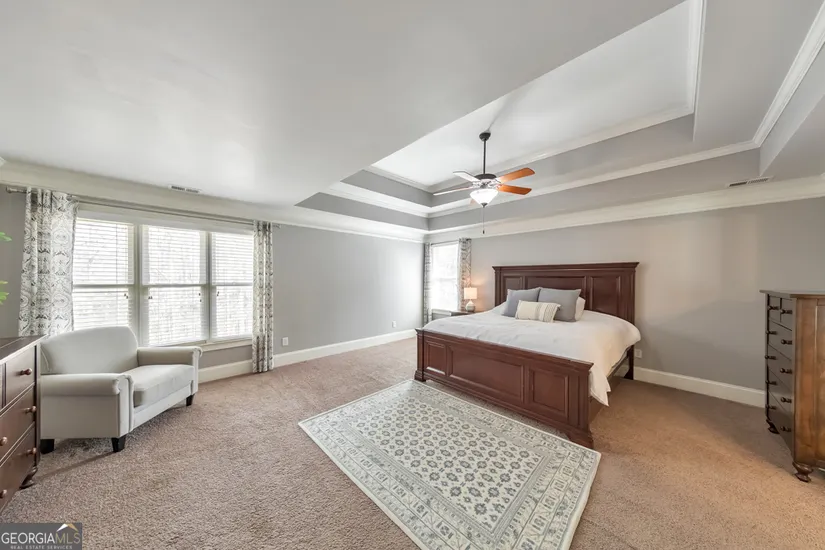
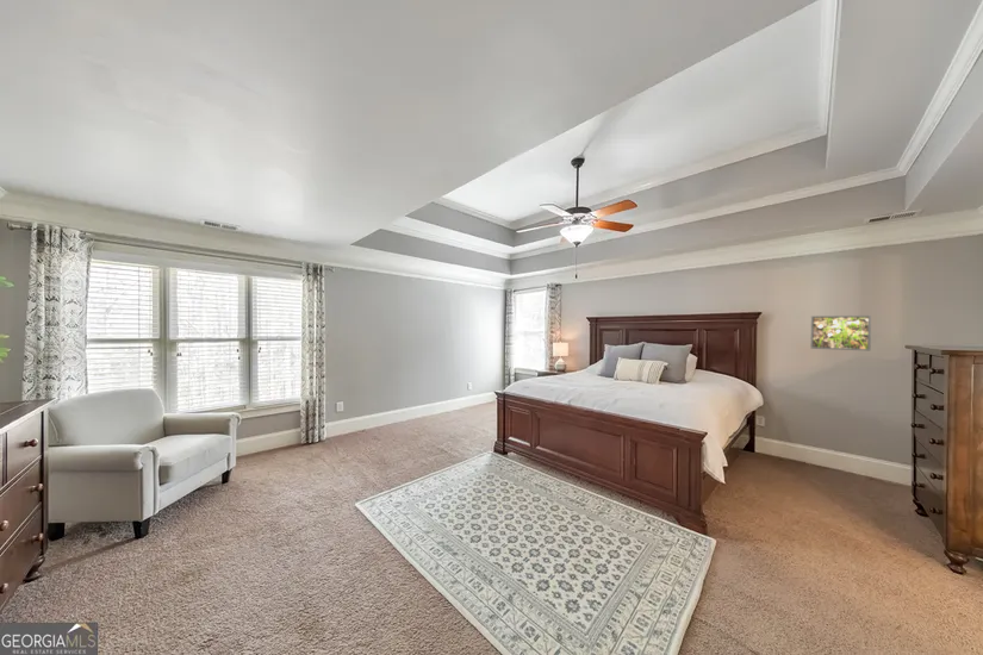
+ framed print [810,314,872,351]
